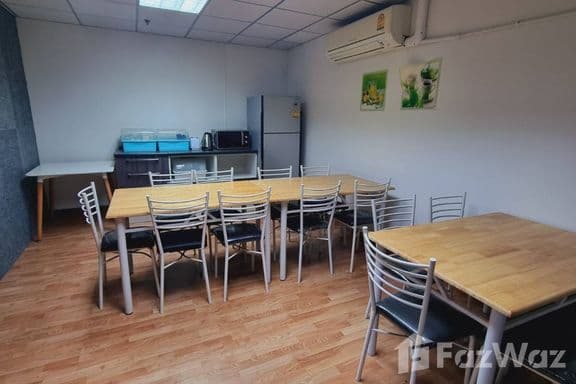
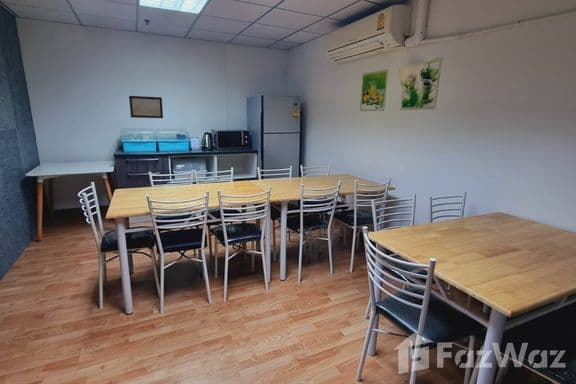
+ wall art [128,95,164,119]
